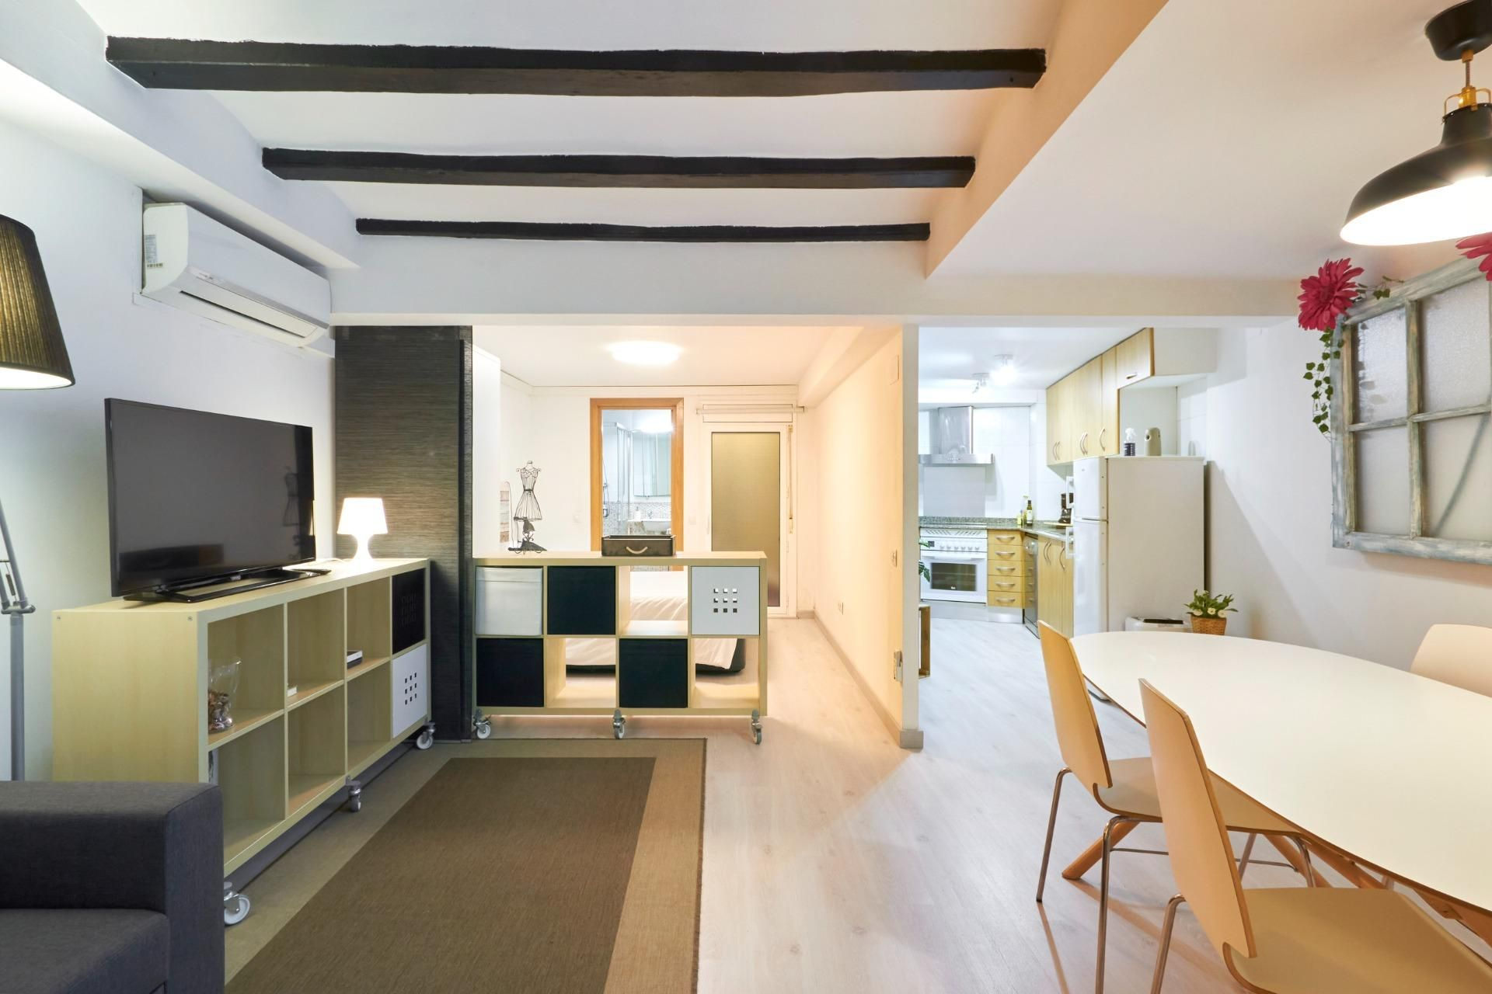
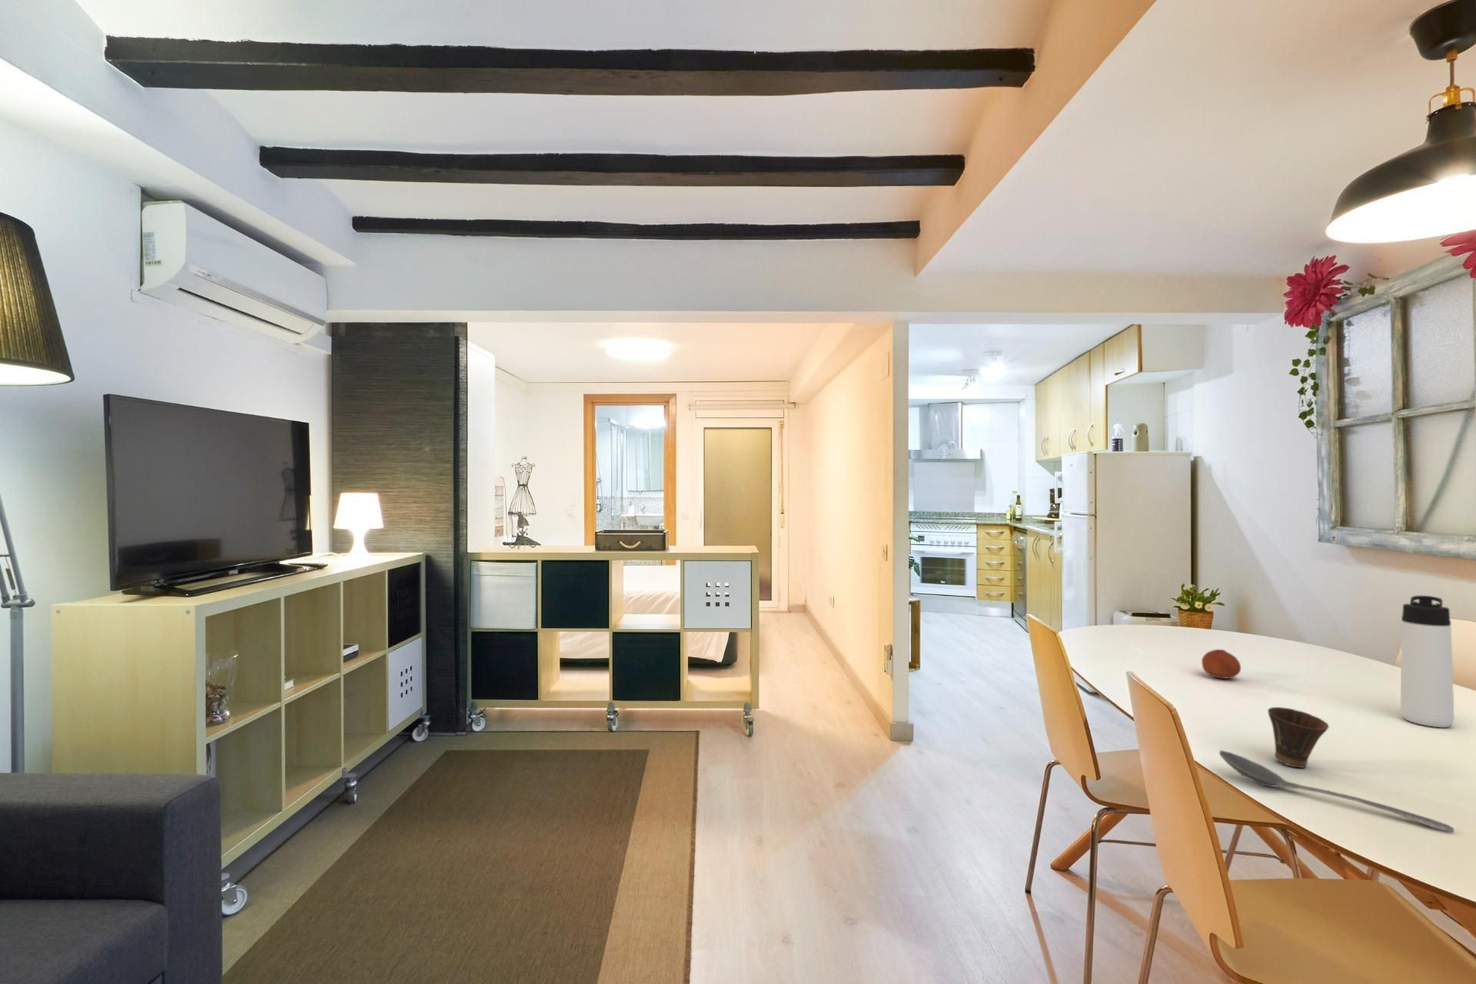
+ stirrer [1219,749,1455,832]
+ cup [1267,706,1330,769]
+ thermos bottle [1400,595,1455,728]
+ fruit [1200,649,1242,680]
